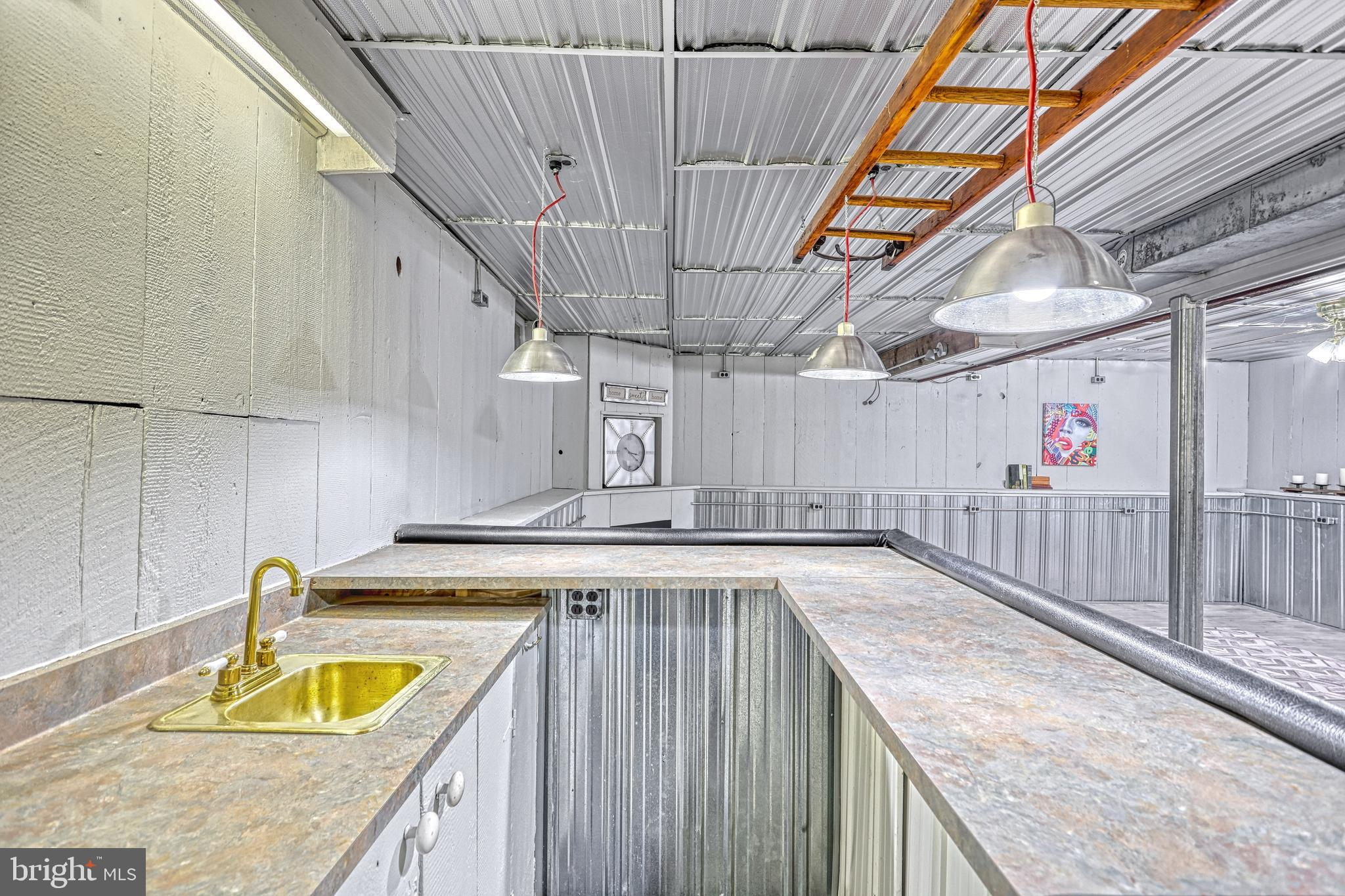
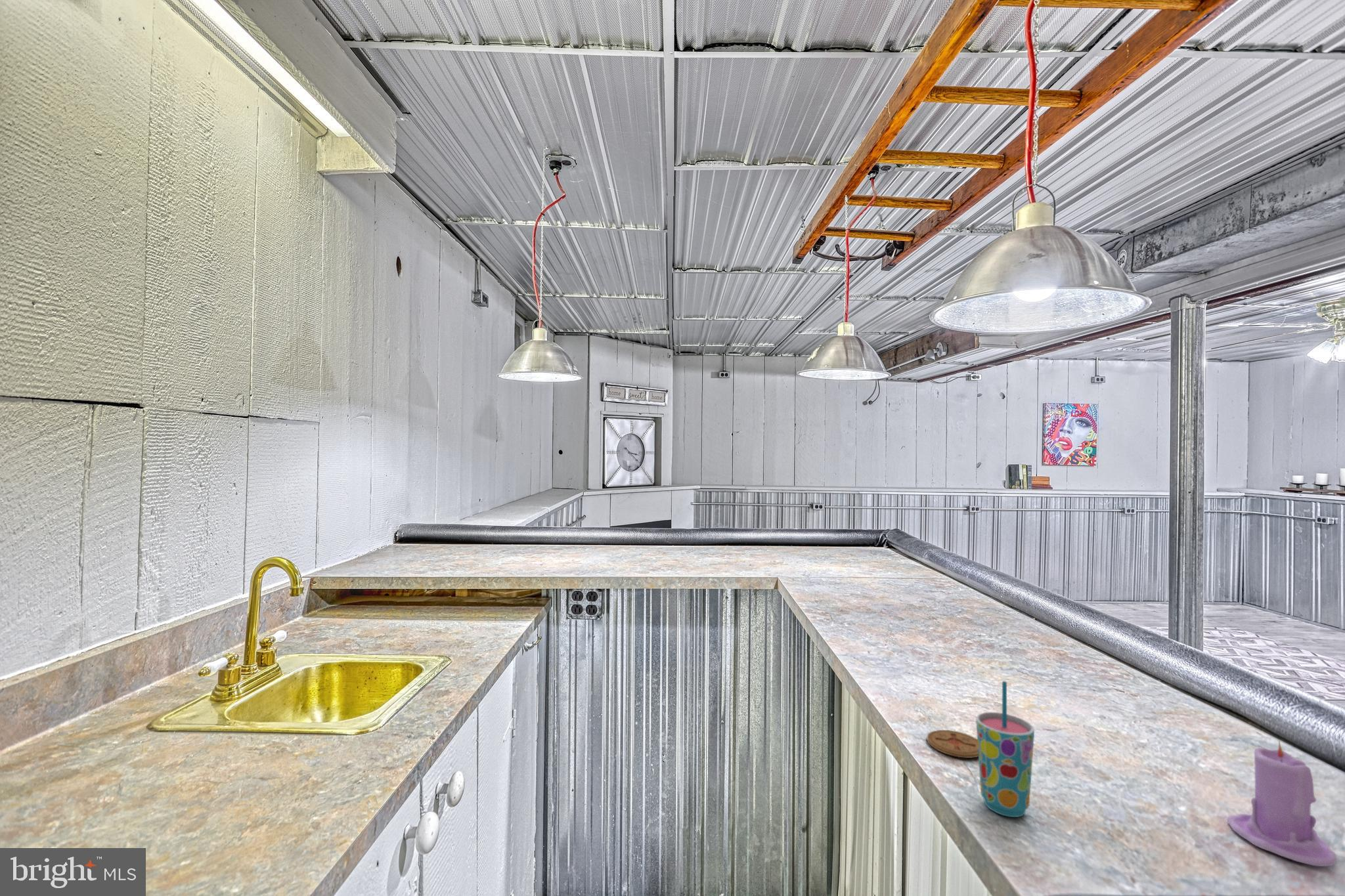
+ coaster [927,729,979,759]
+ cup [975,680,1035,818]
+ candle [1226,740,1337,867]
